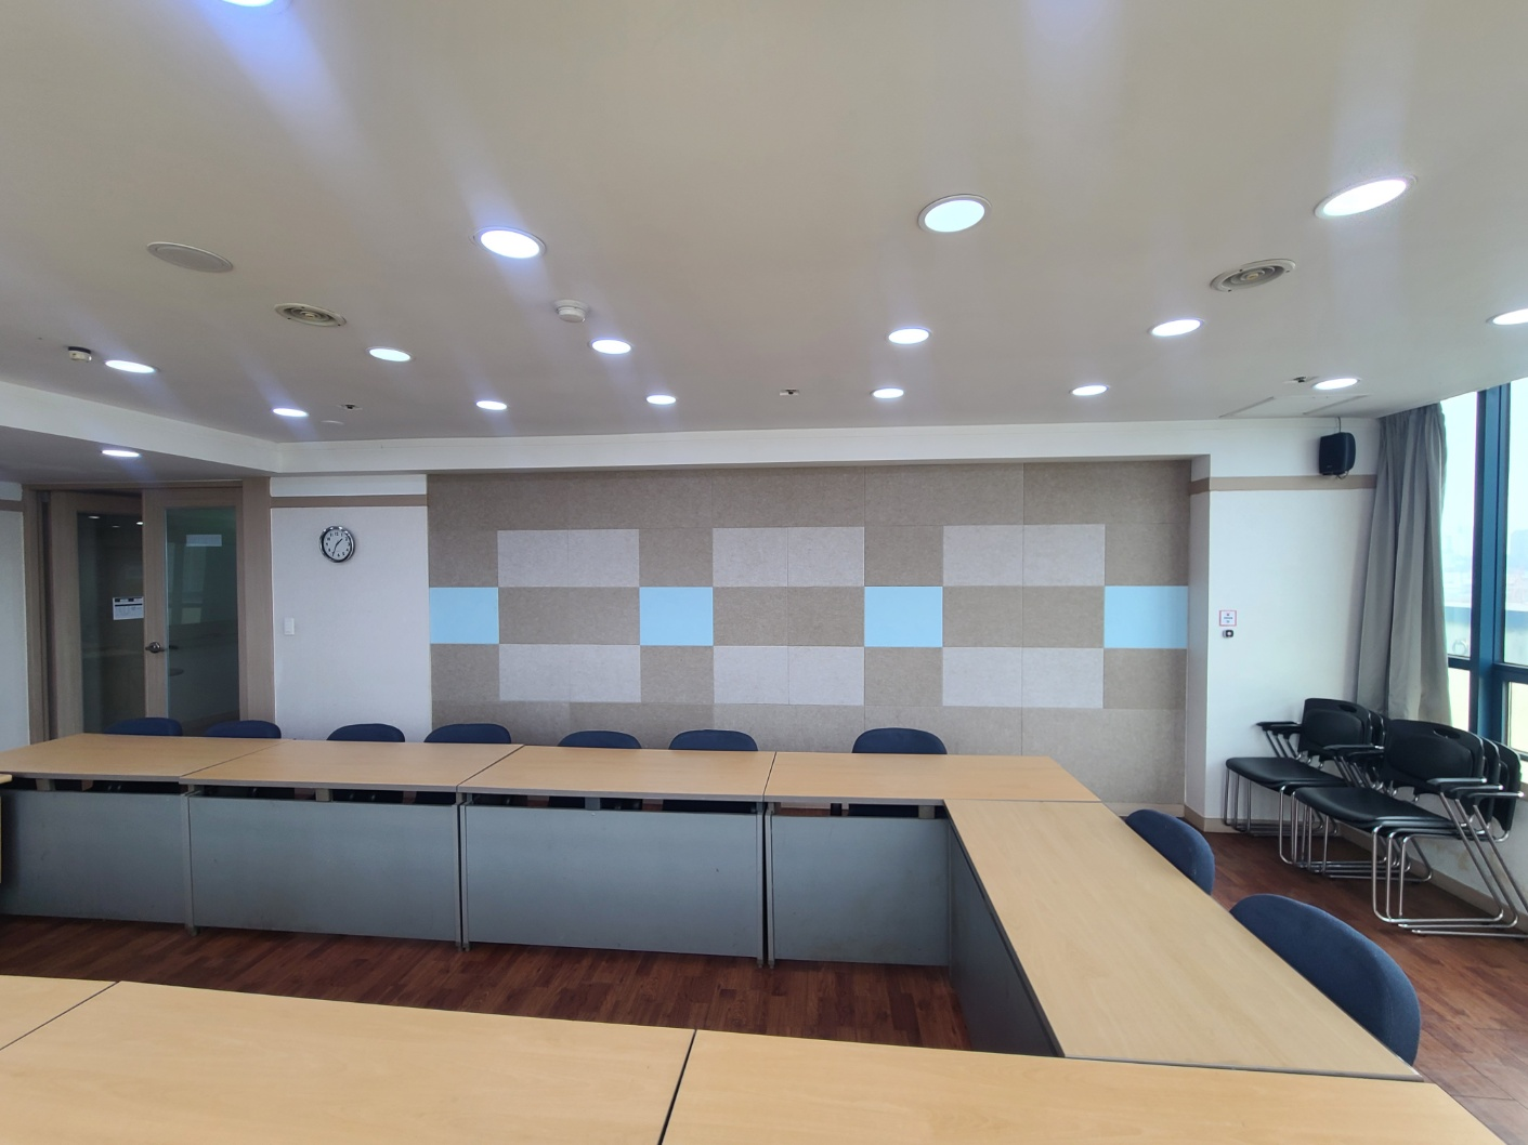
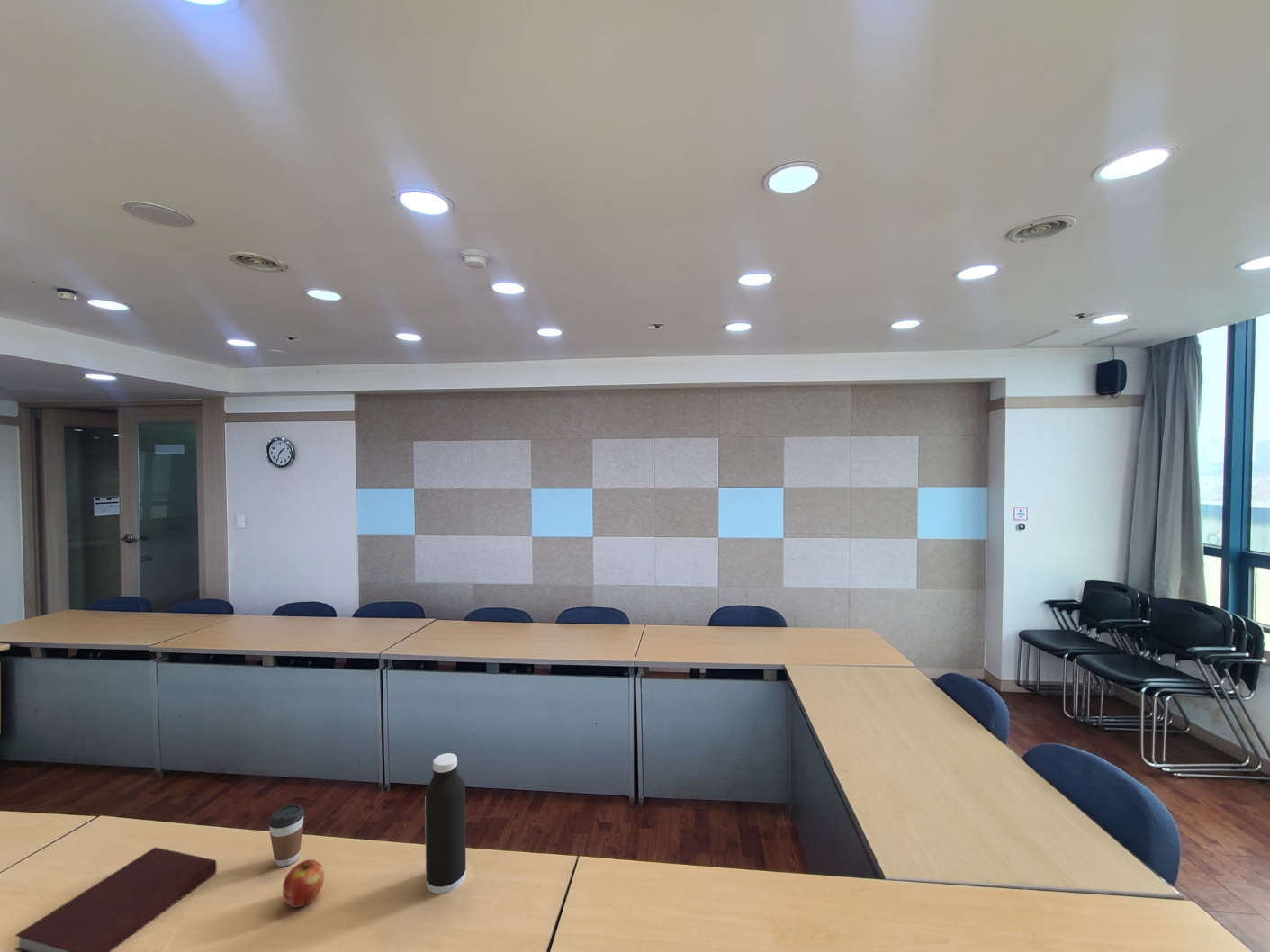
+ water bottle [424,752,467,894]
+ apple [282,858,325,908]
+ notebook [14,846,218,952]
+ coffee cup [267,804,305,867]
